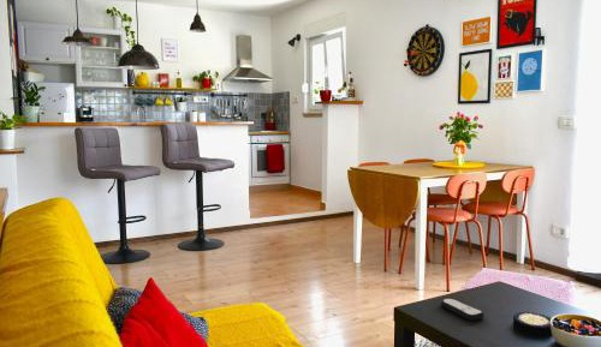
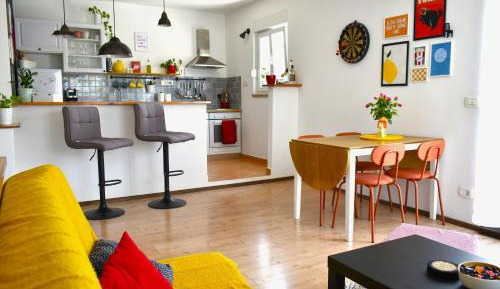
- remote control [440,298,486,322]
